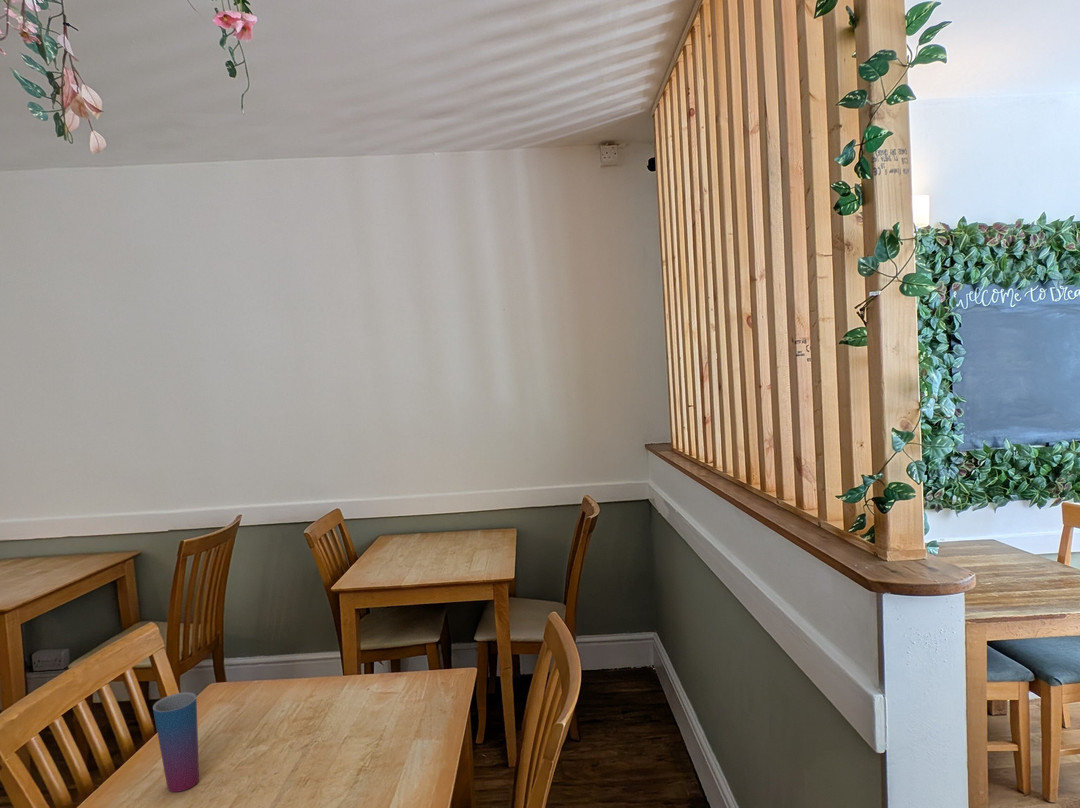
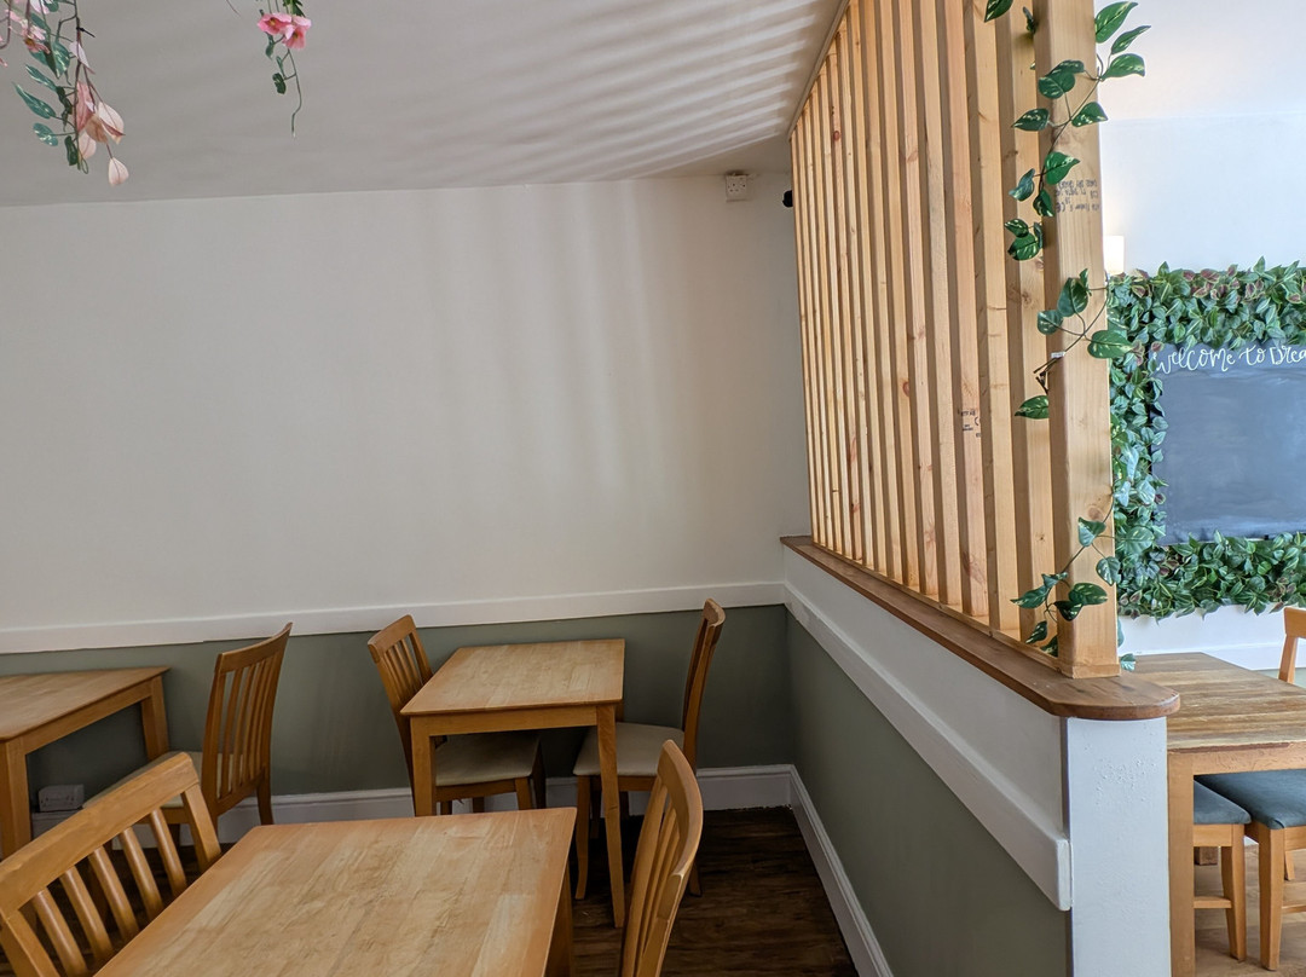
- cup [152,691,200,793]
